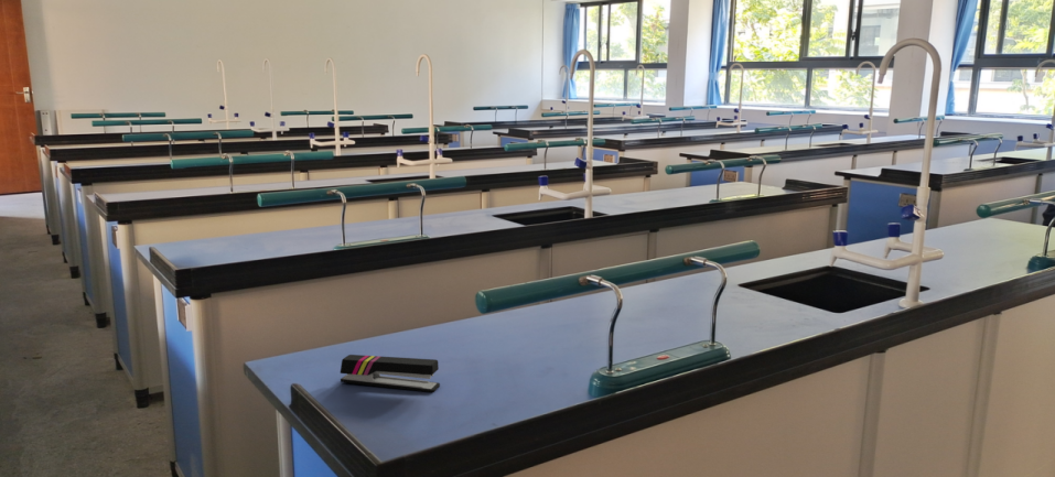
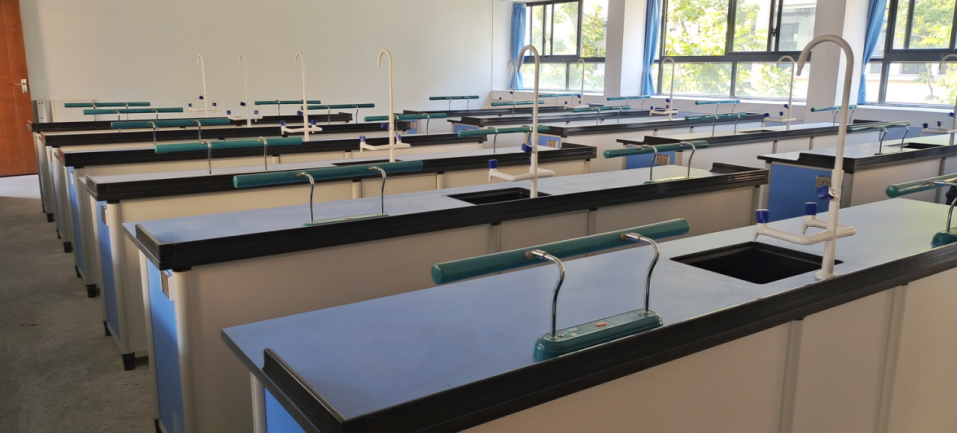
- stapler [340,354,441,393]
